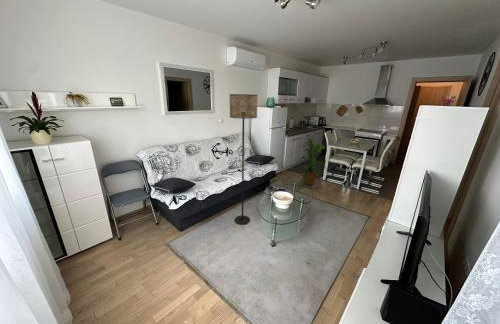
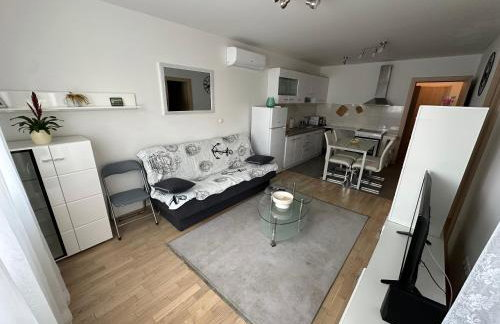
- floor lamp [229,93,259,226]
- house plant [298,138,329,186]
